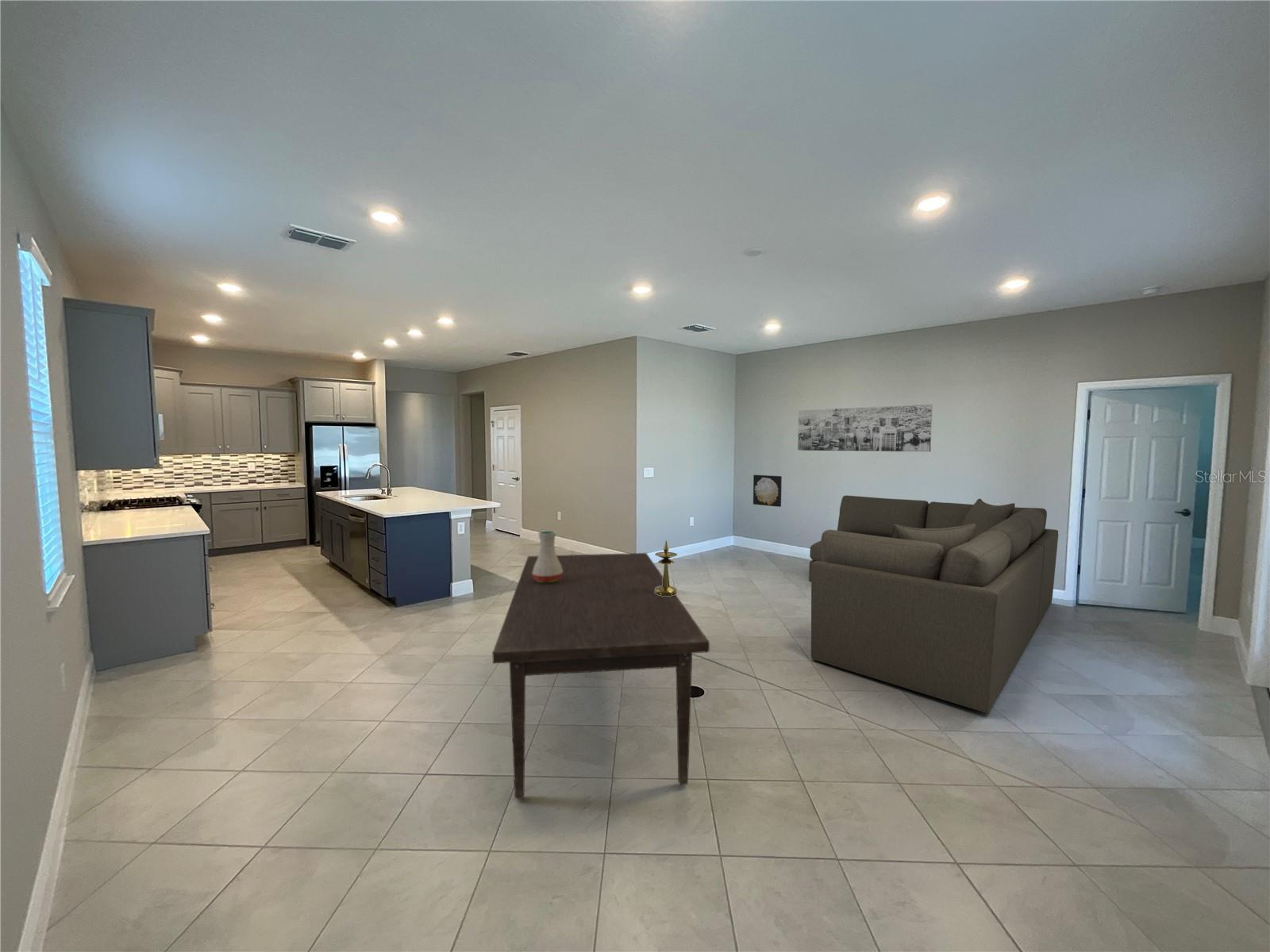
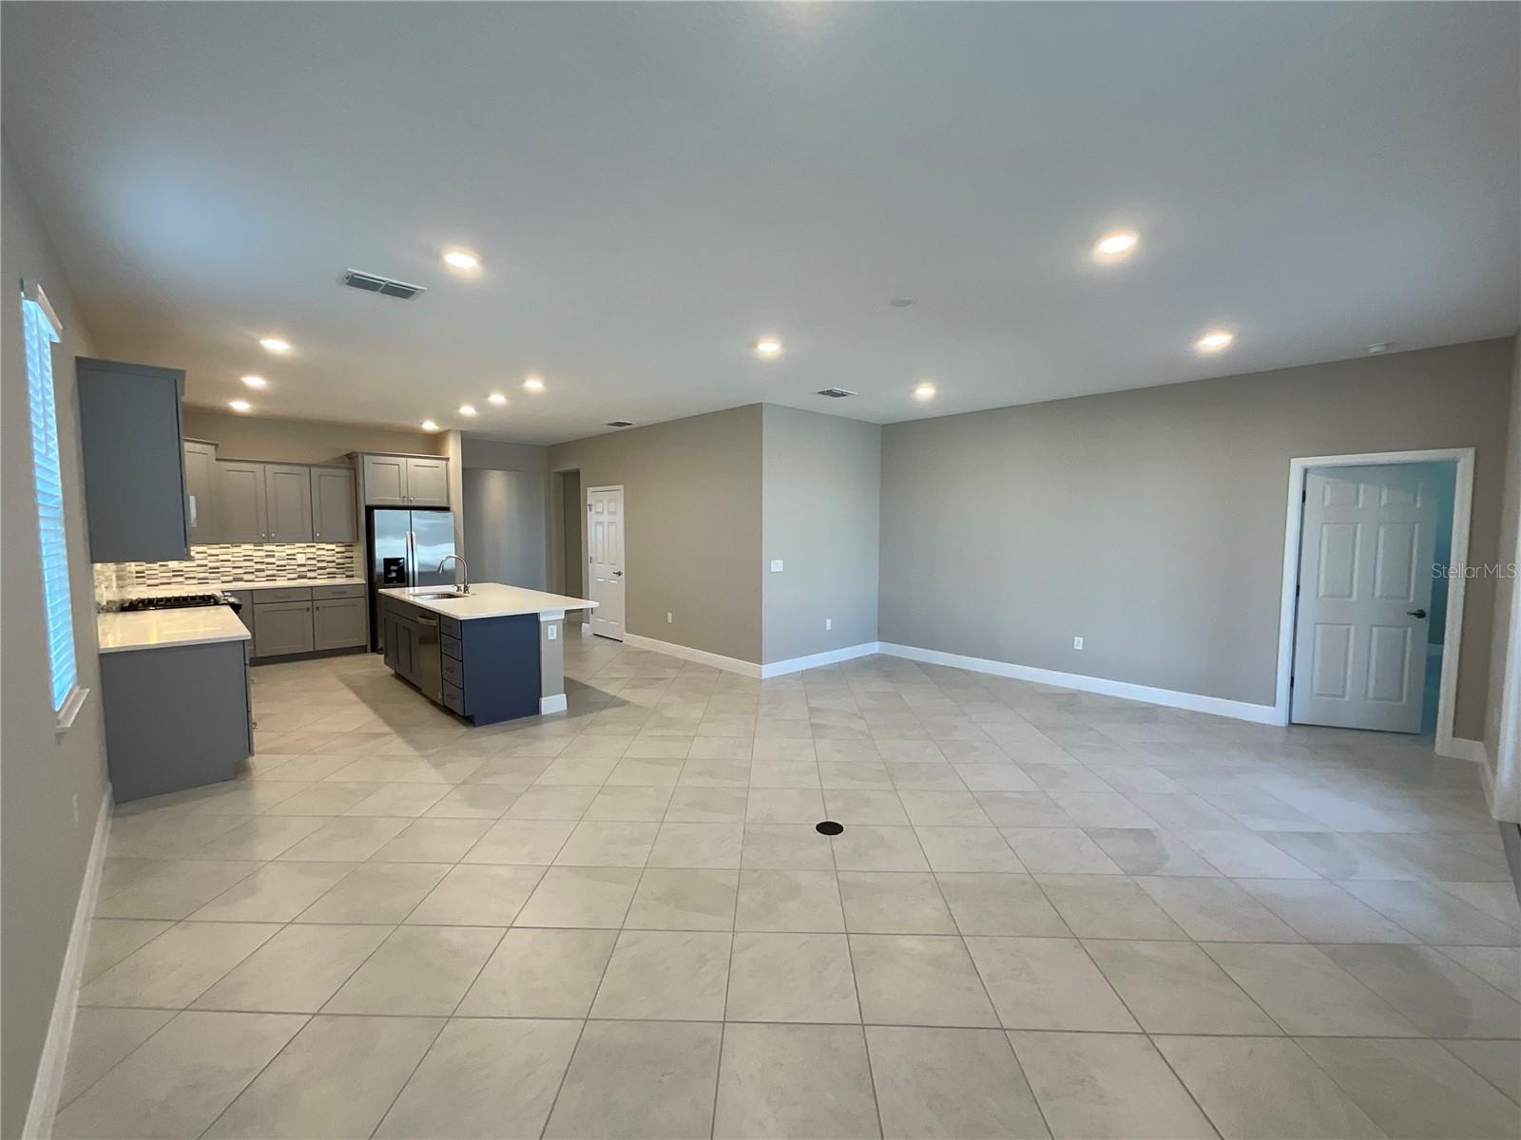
- sofa [808,495,1059,714]
- wall art [797,403,933,452]
- candlestick [654,539,678,596]
- vase [533,530,563,583]
- dining table [491,552,710,800]
- wall art [752,474,783,508]
